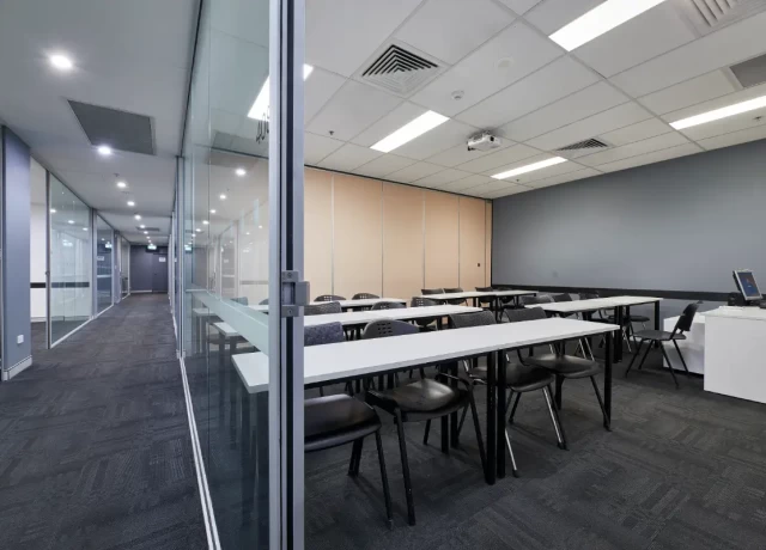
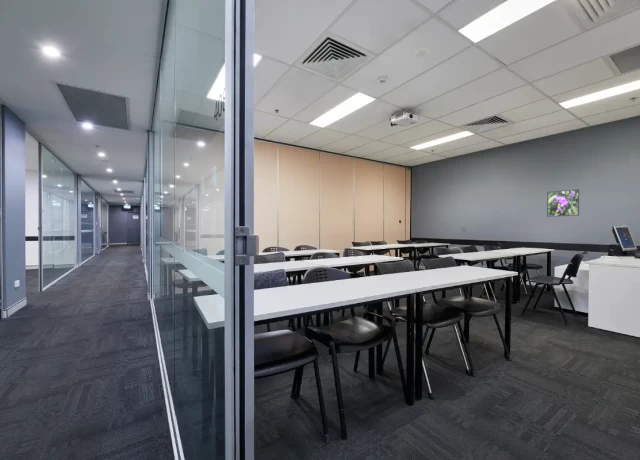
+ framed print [546,188,580,218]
